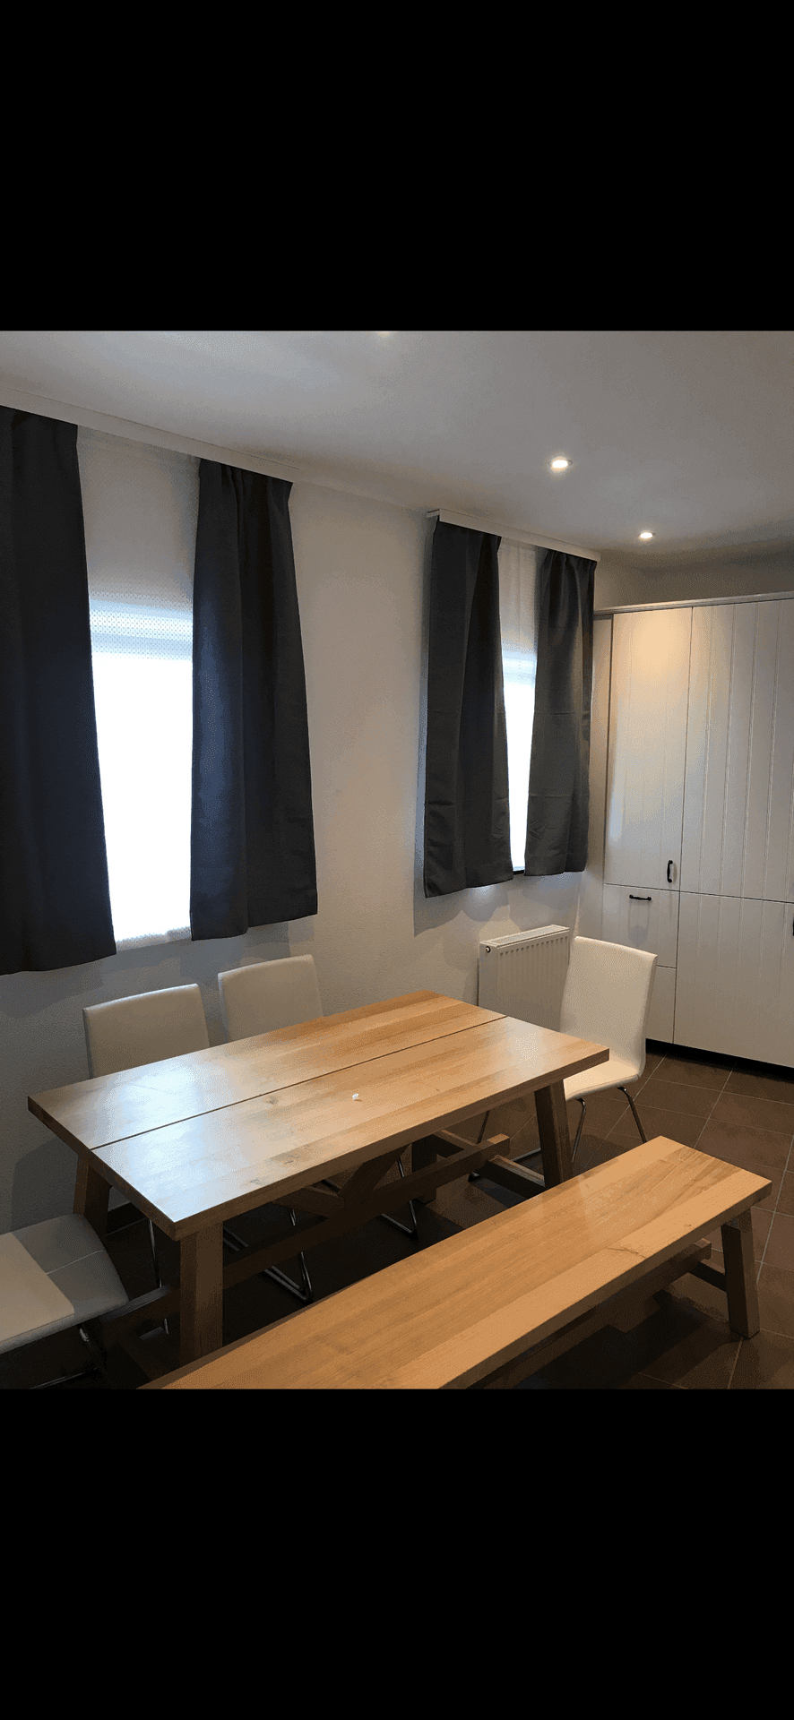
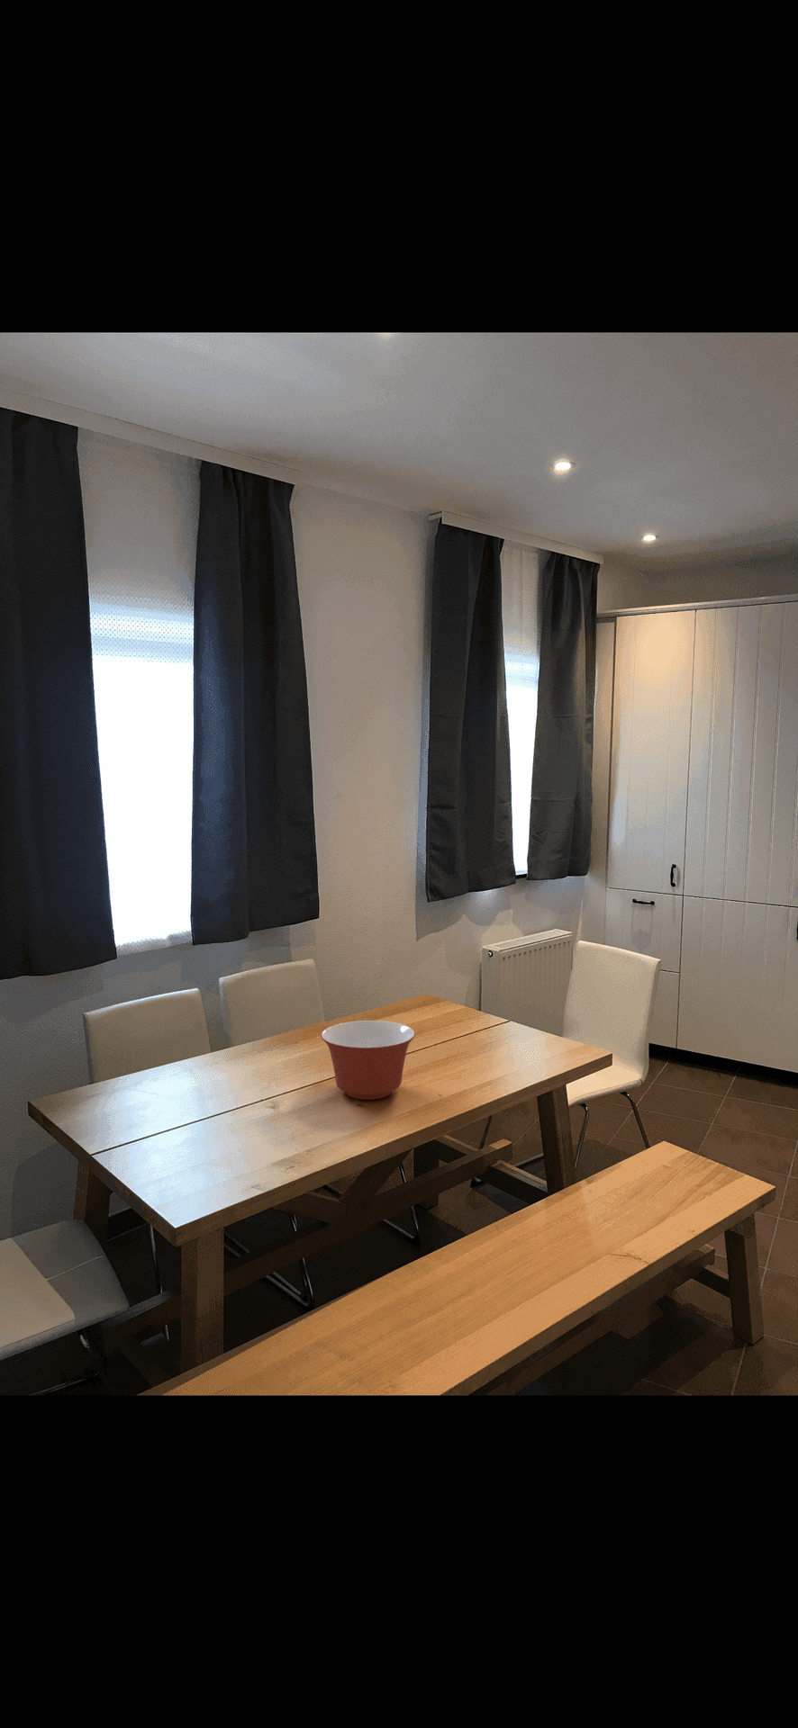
+ mixing bowl [321,1019,417,1101]
